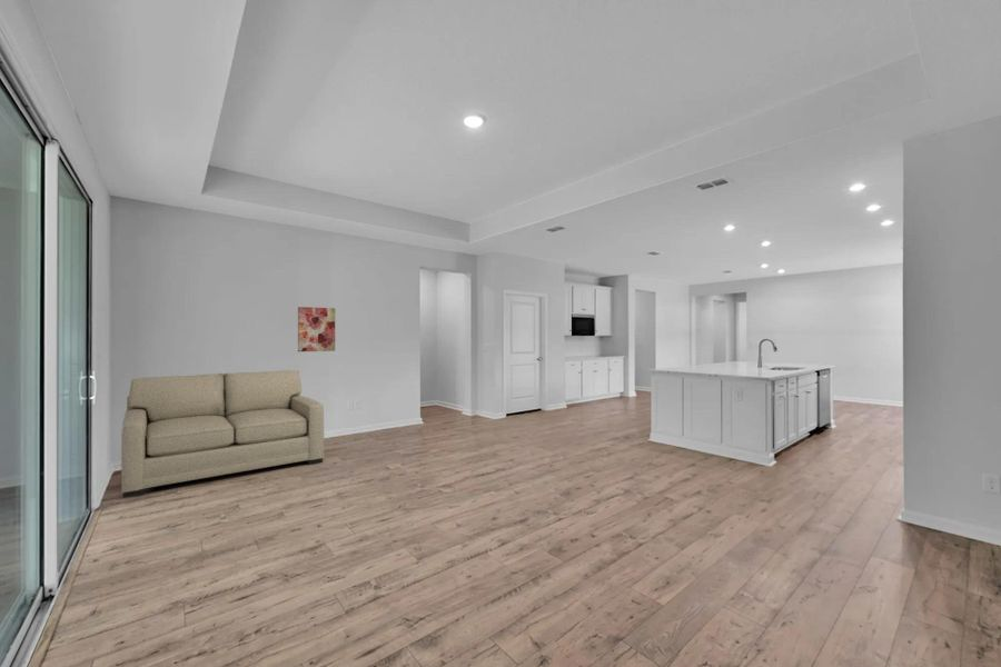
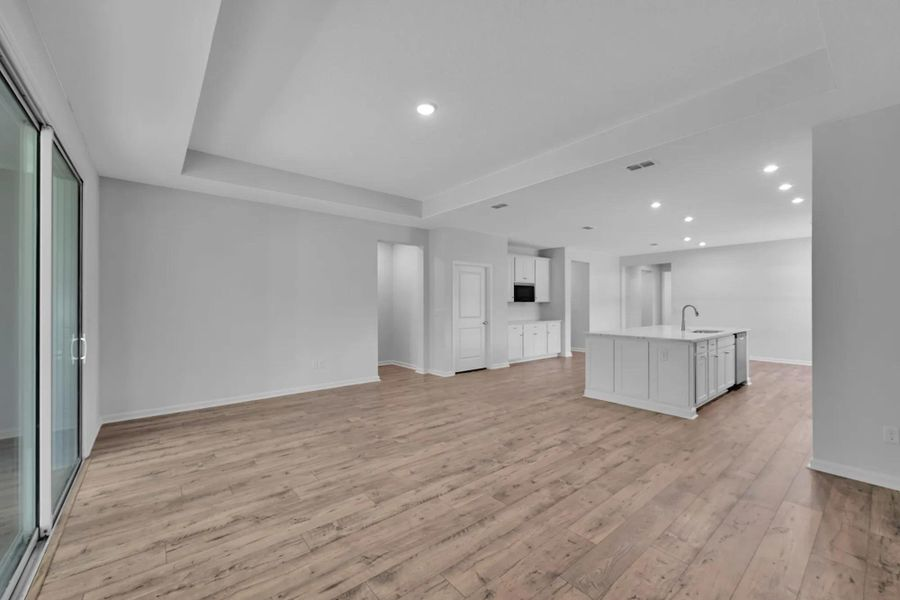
- sofa [120,369,325,499]
- wall art [297,306,336,352]
